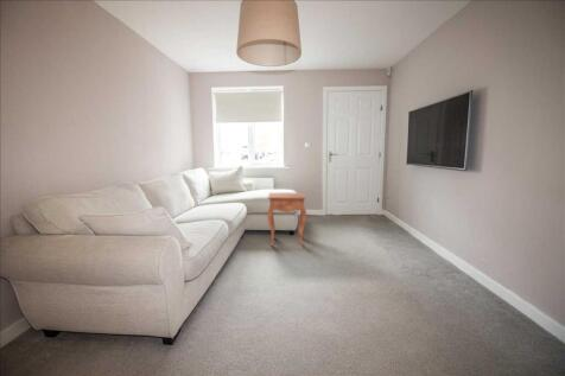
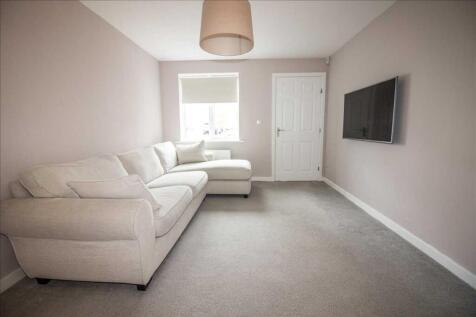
- side table [266,192,307,247]
